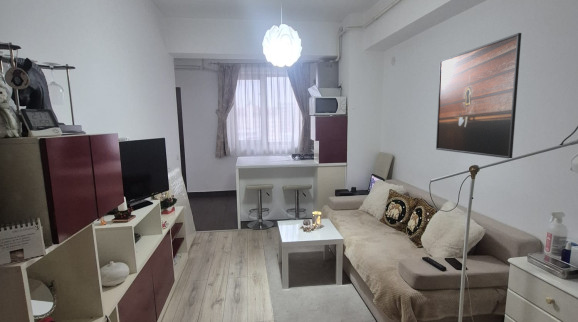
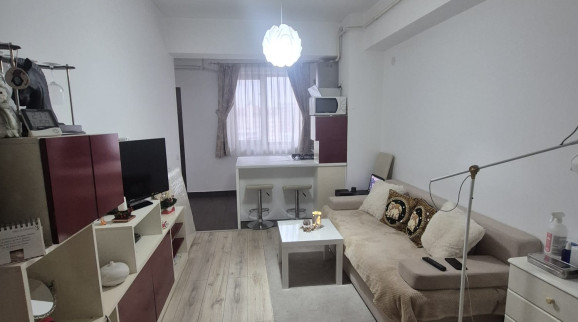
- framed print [435,32,522,159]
